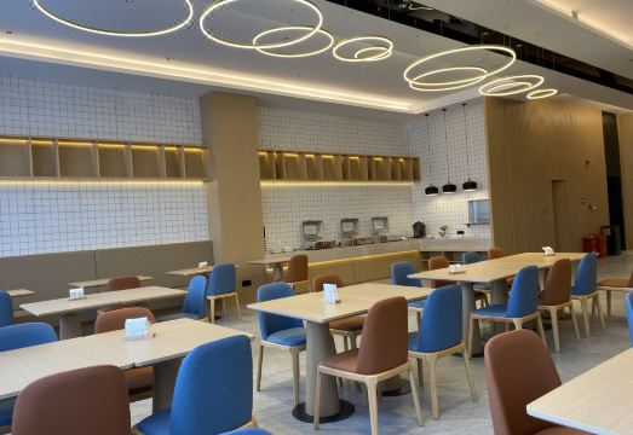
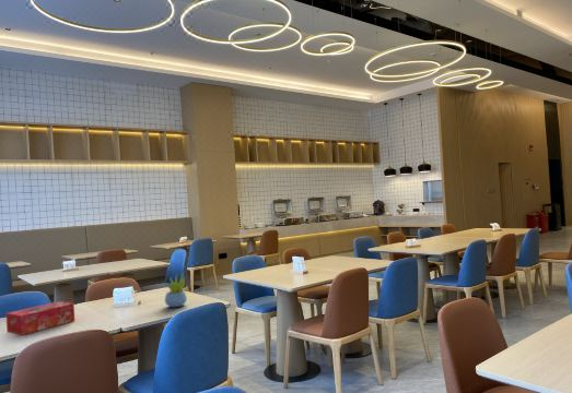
+ tissue box [5,300,75,336]
+ succulent plant [164,274,188,308]
